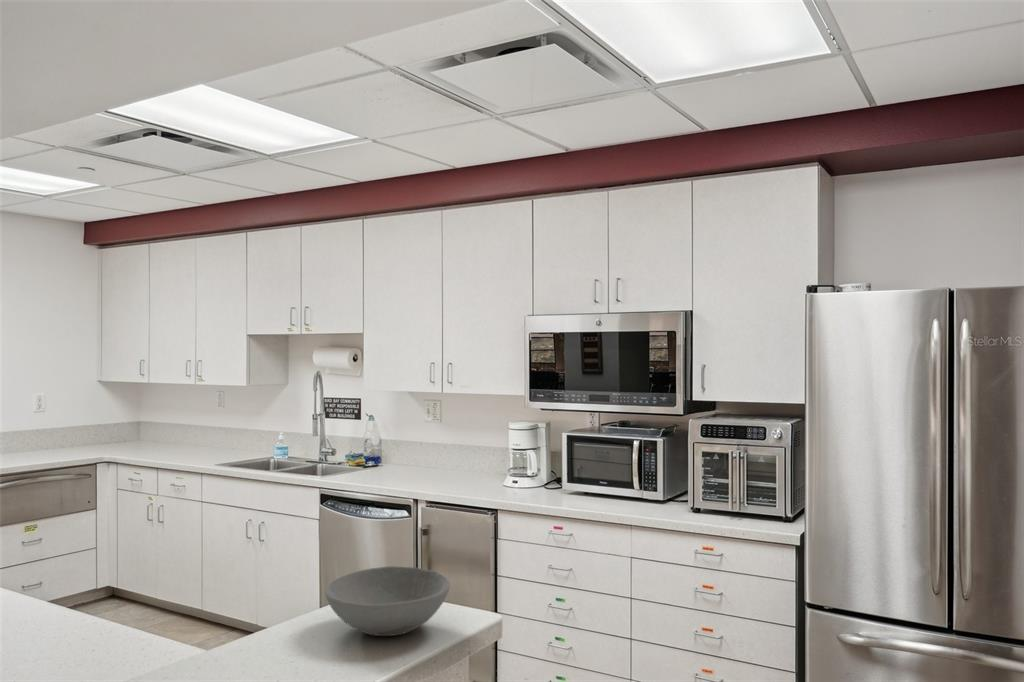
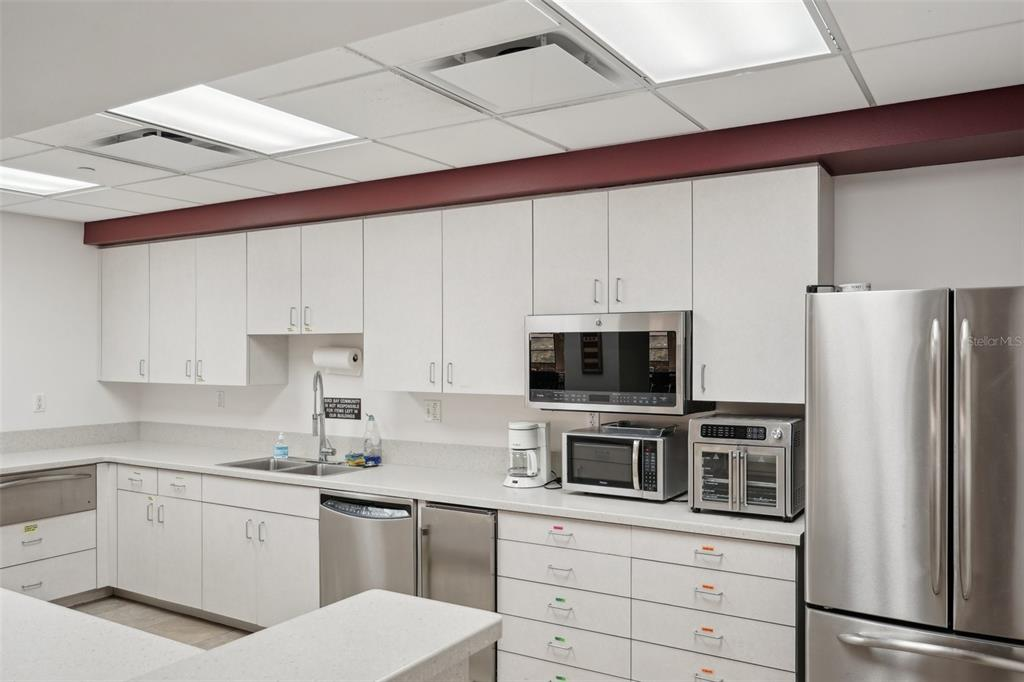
- bowl [324,565,451,637]
